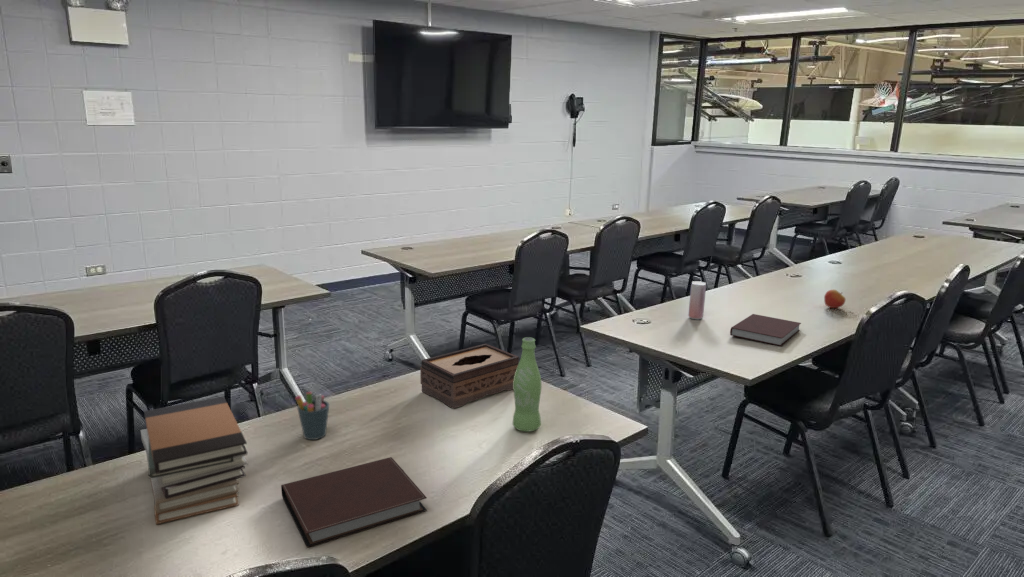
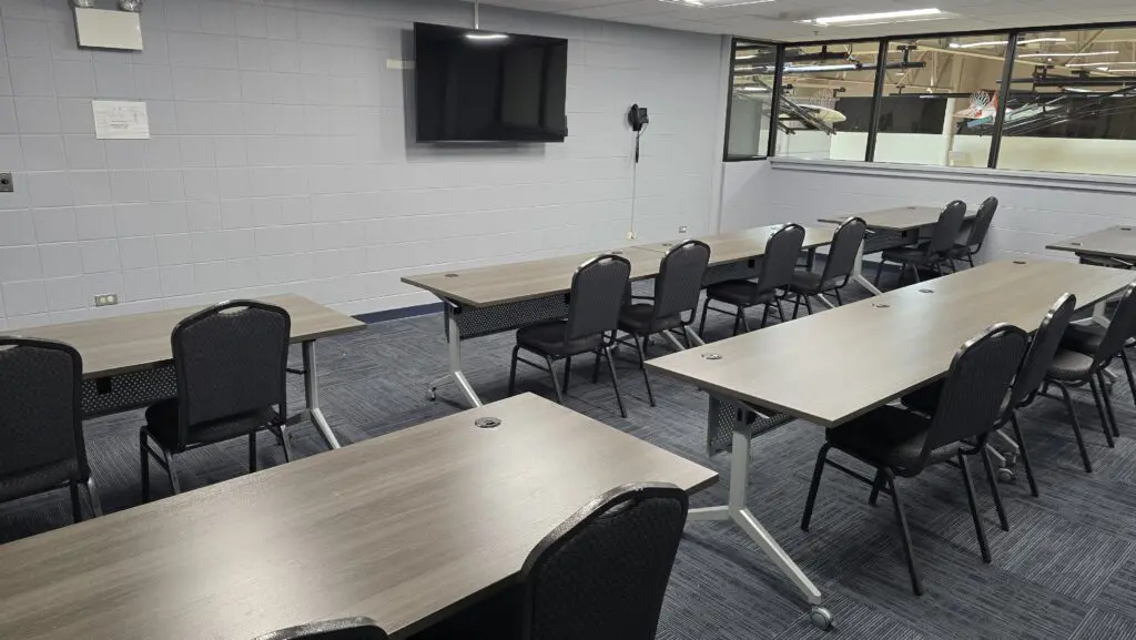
- beverage can [687,280,707,320]
- apple [823,289,846,309]
- tissue box [419,343,520,409]
- notebook [280,456,428,548]
- pen holder [295,391,330,441]
- bottle [512,336,543,433]
- book stack [140,396,249,525]
- notebook [729,313,802,347]
